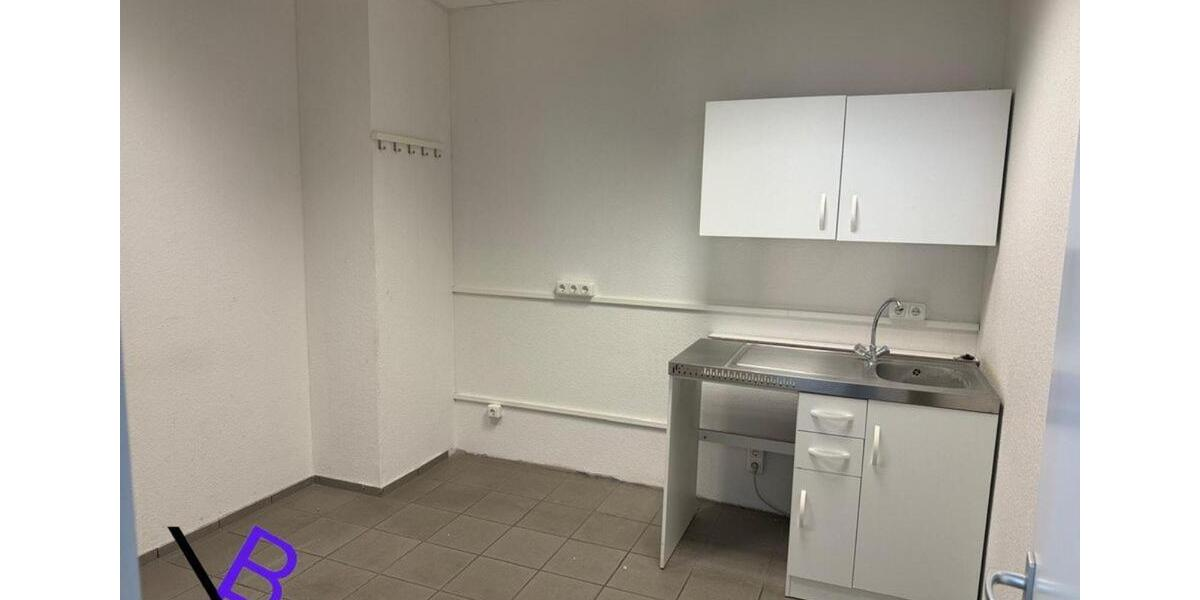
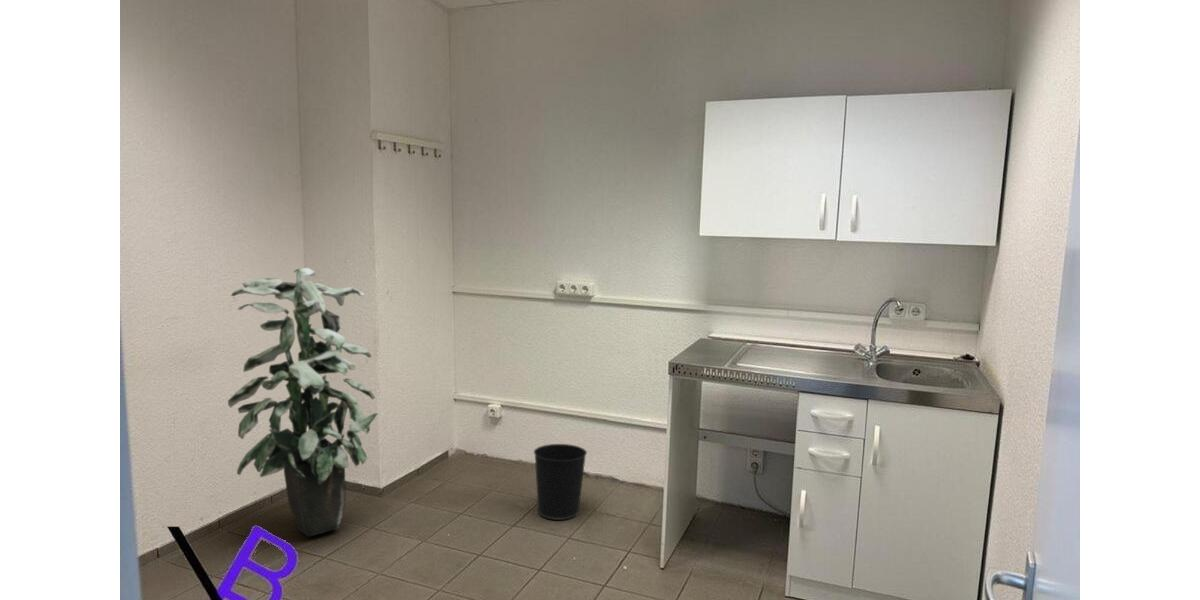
+ wastebasket [533,443,588,521]
+ indoor plant [227,267,379,537]
